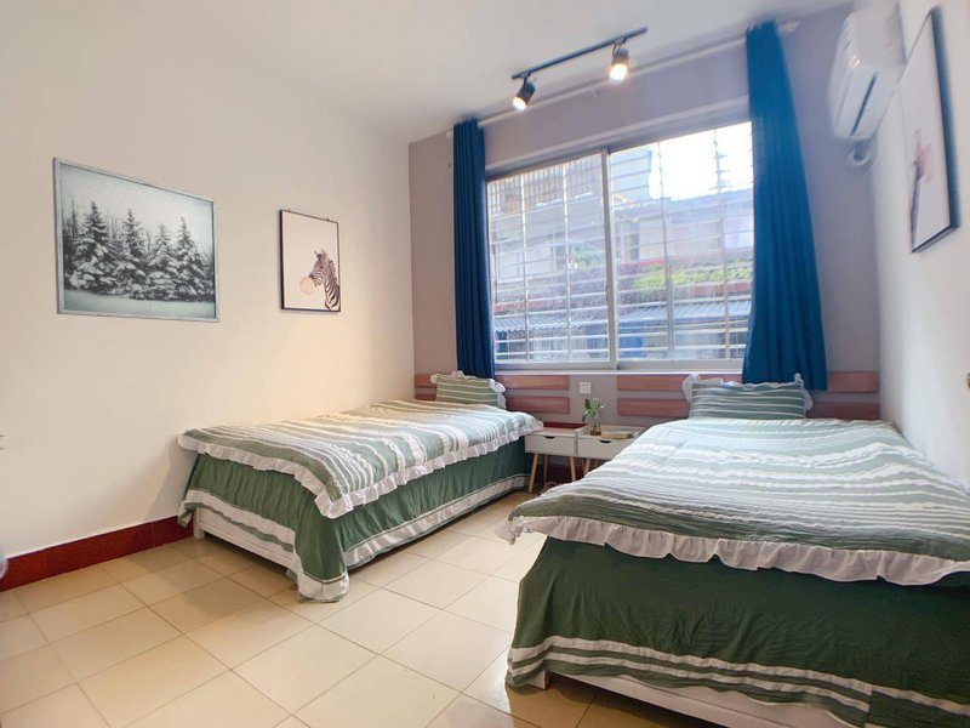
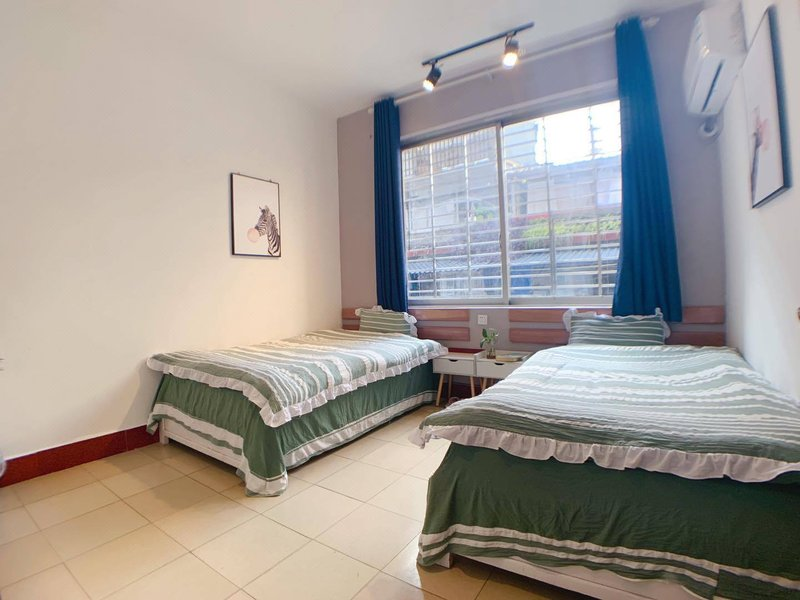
- wall art [51,157,221,324]
